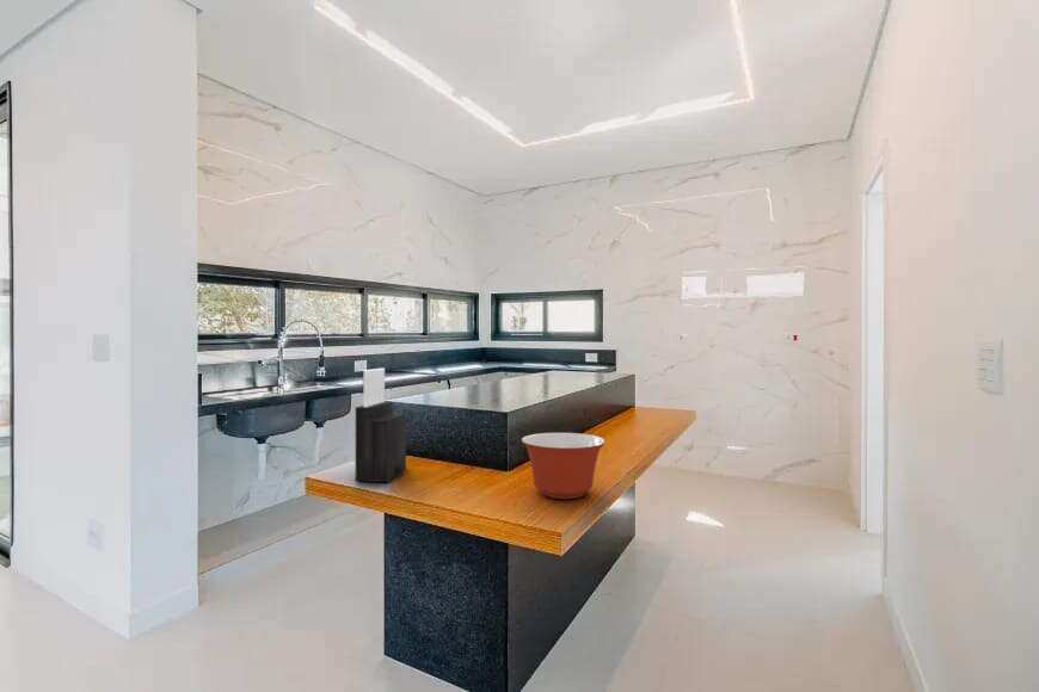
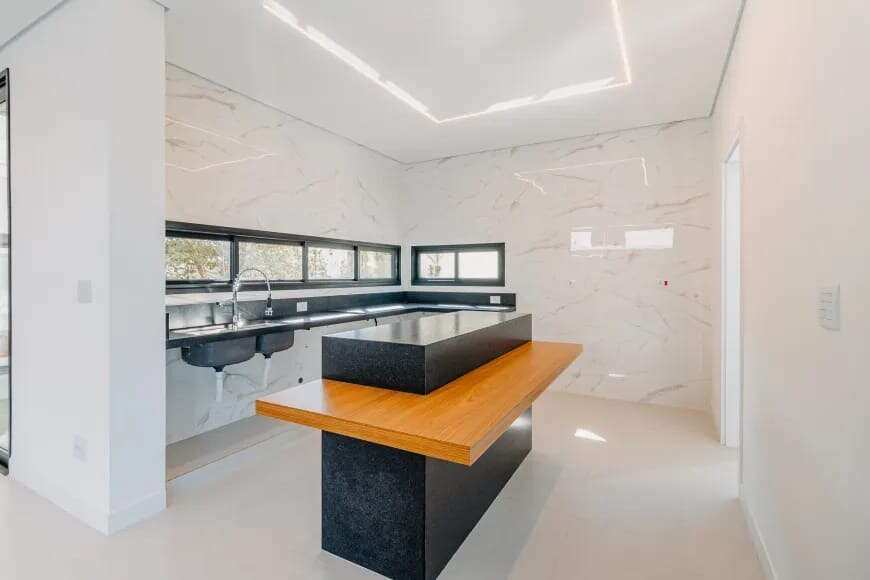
- mixing bowl [521,432,607,500]
- knife block [353,367,407,483]
